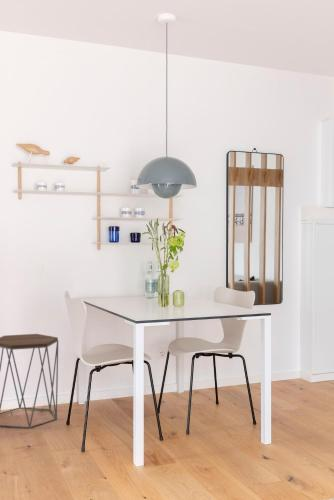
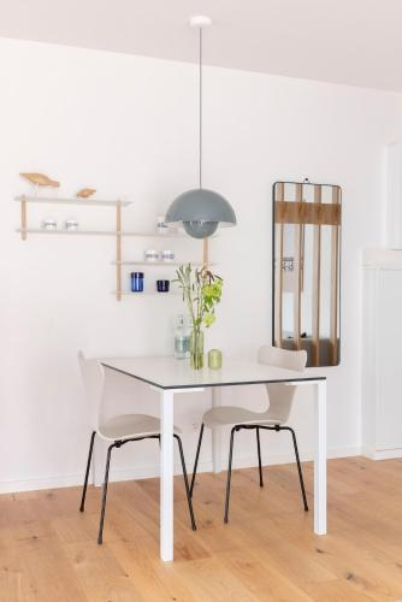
- side table [0,333,59,429]
